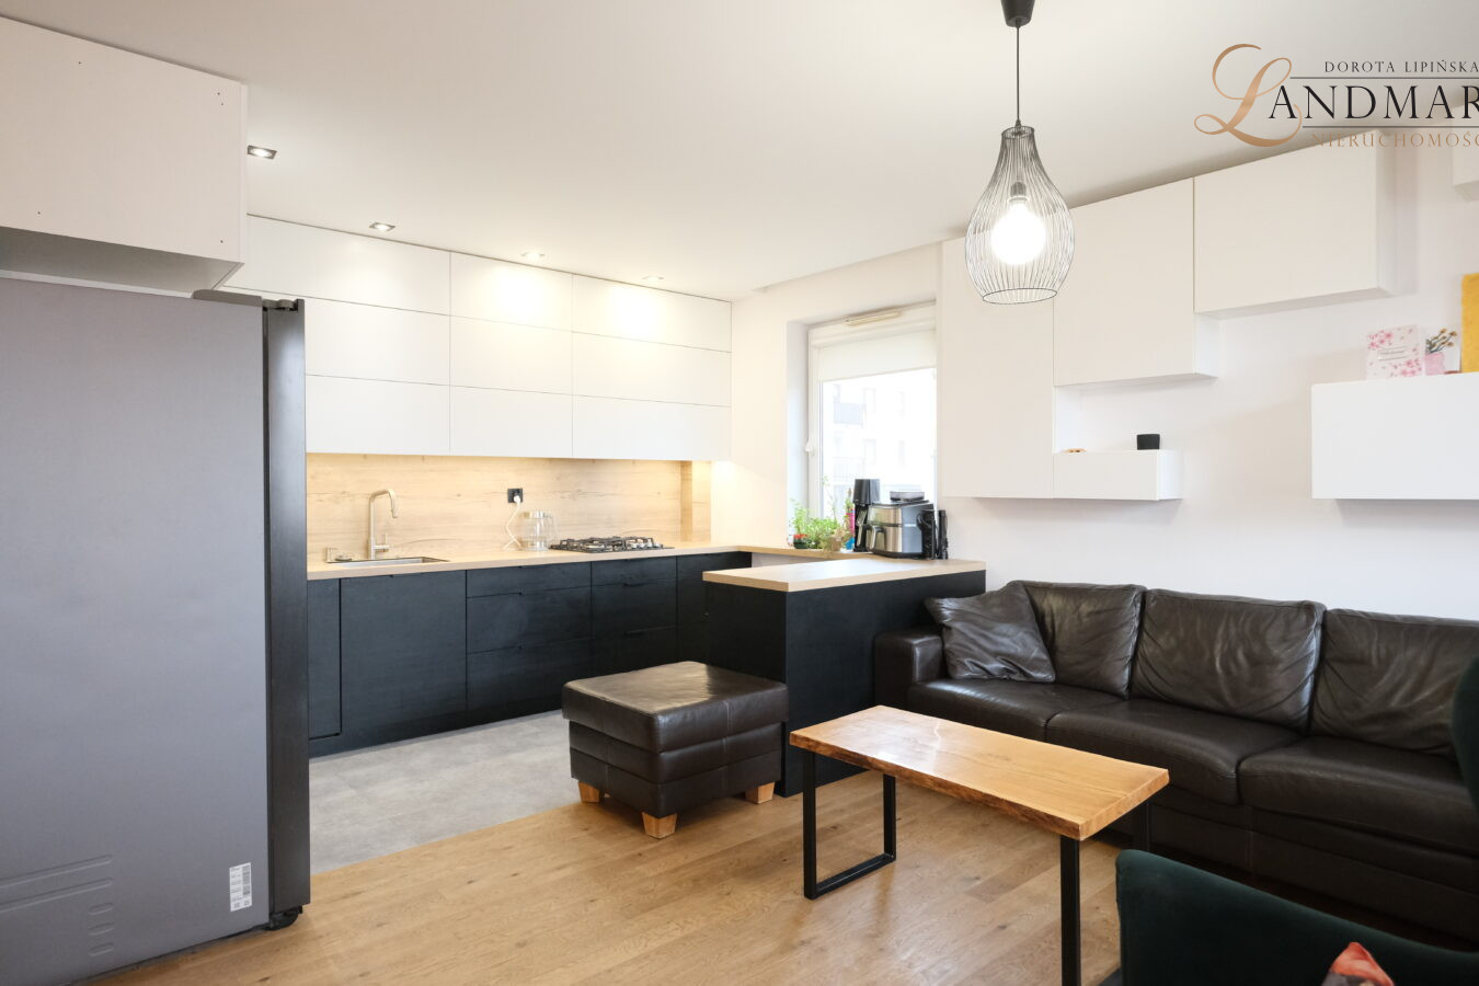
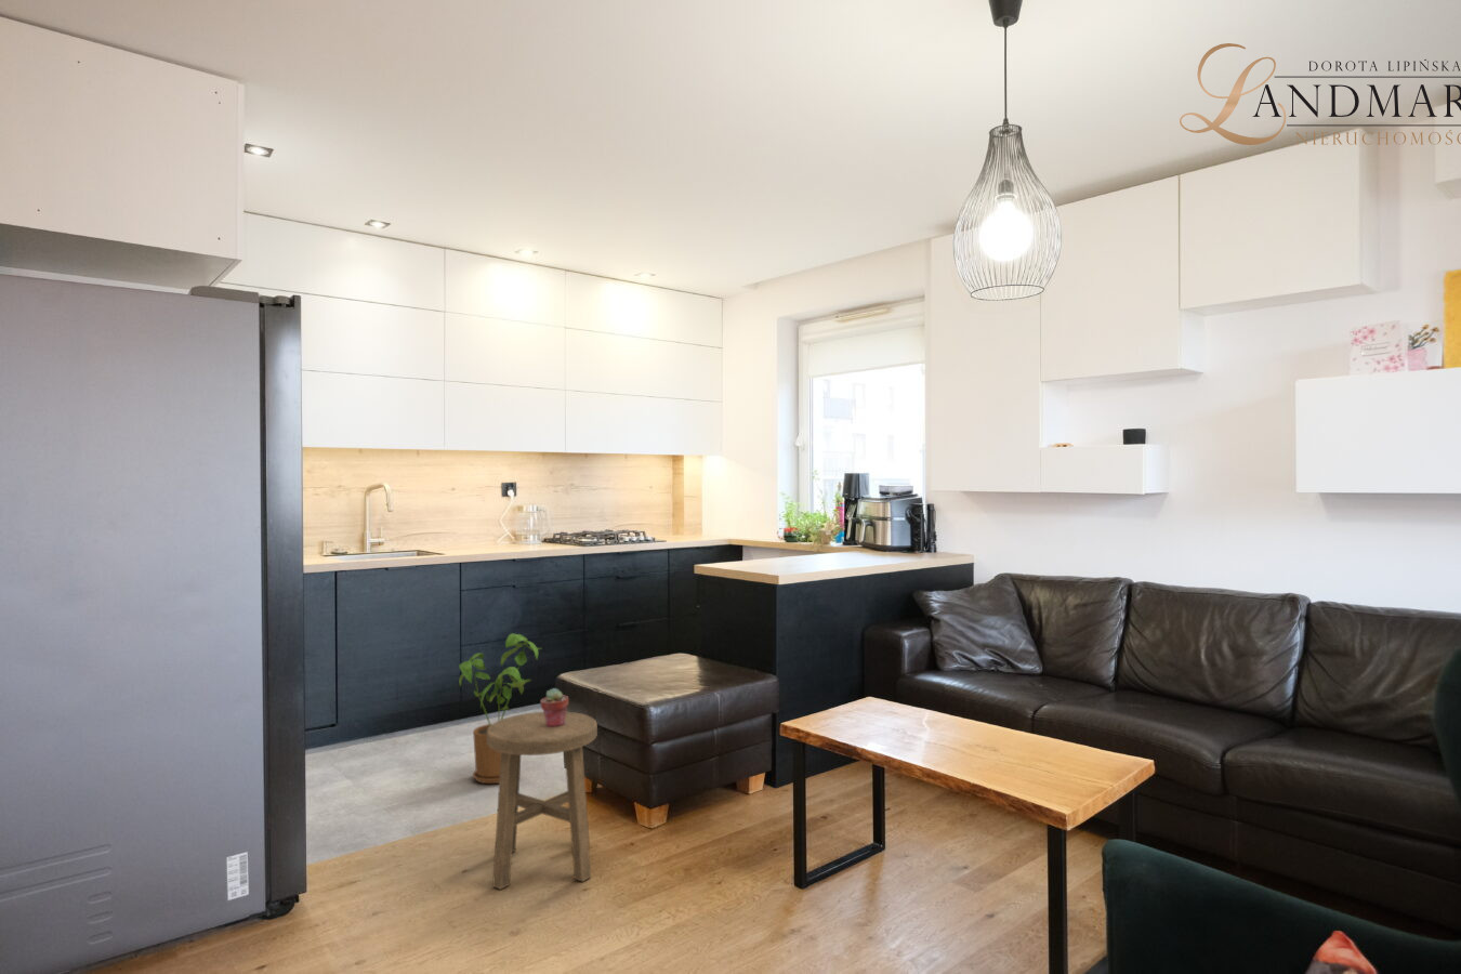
+ stool [487,711,599,890]
+ potted succulent [539,687,571,727]
+ house plant [458,633,542,785]
